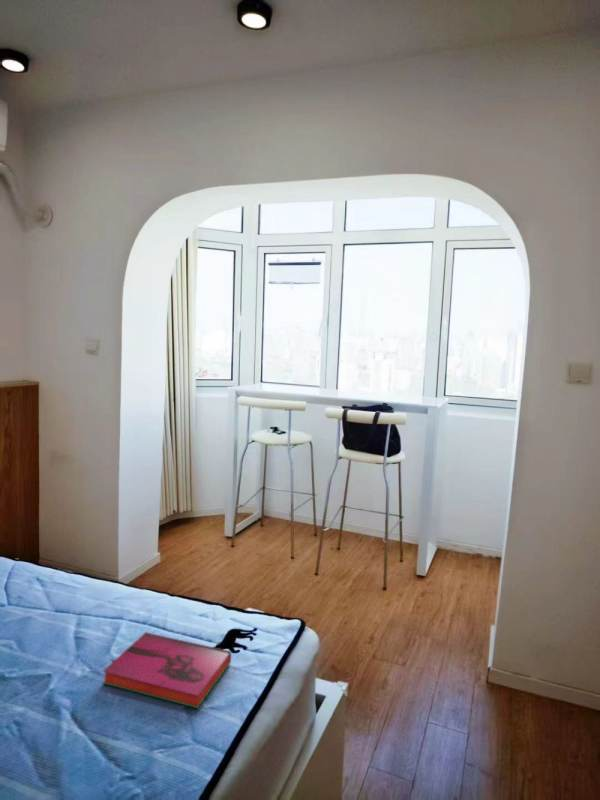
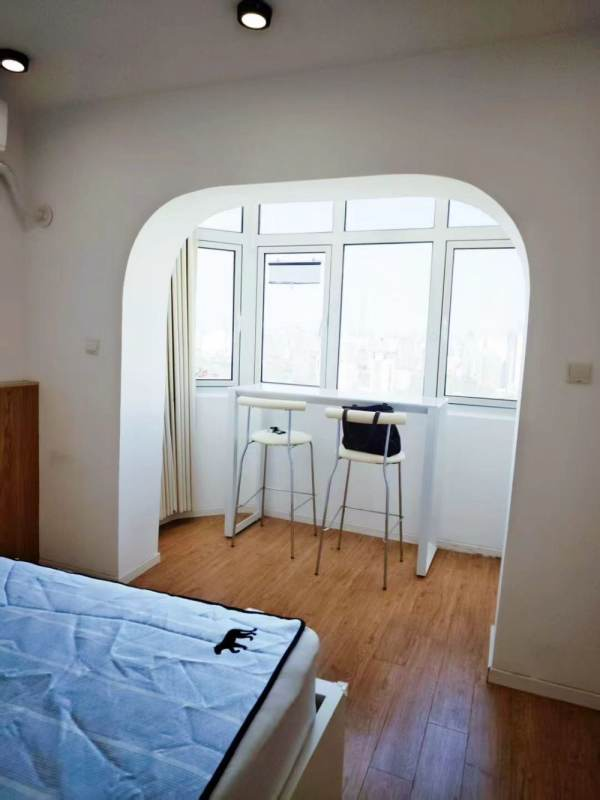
- hardback book [102,631,232,709]
